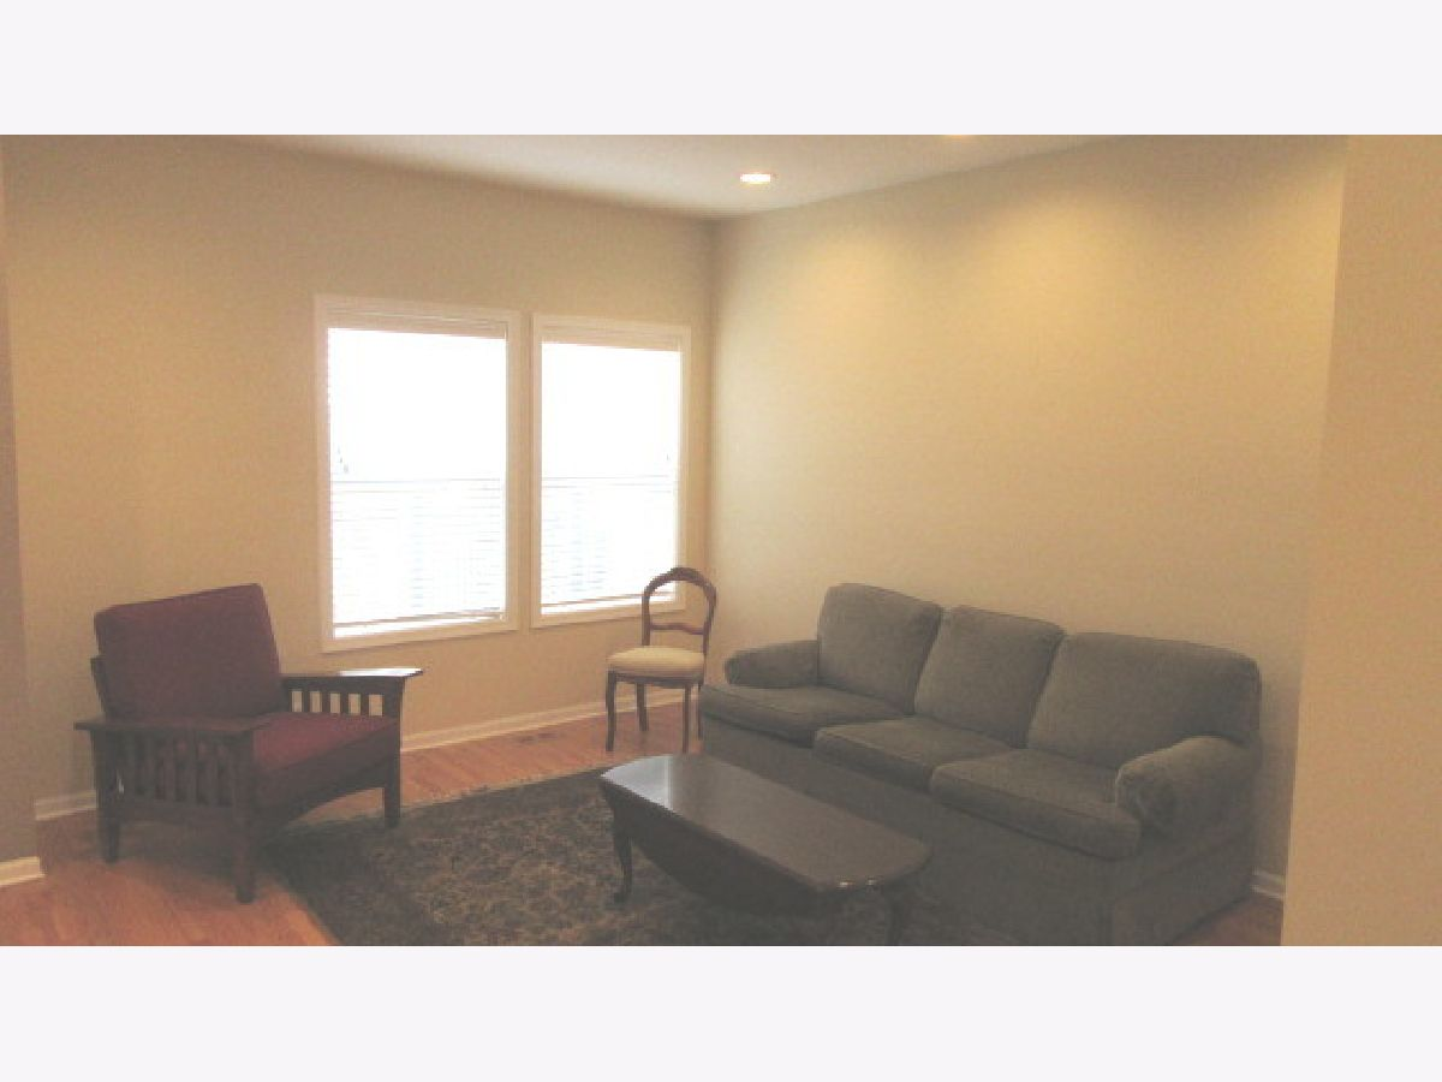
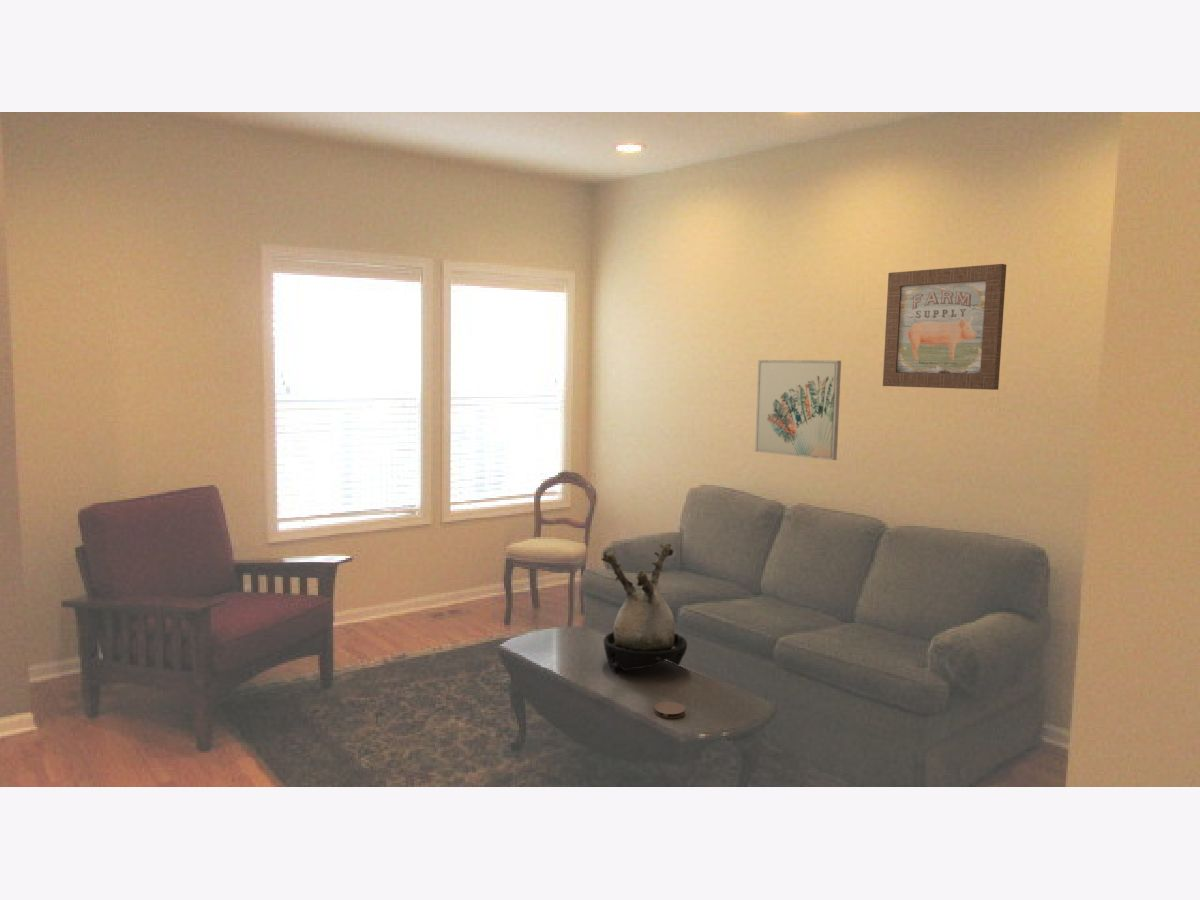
+ wall art [882,263,1007,391]
+ coaster [653,701,686,719]
+ plant [600,543,688,674]
+ wall art [754,359,842,461]
